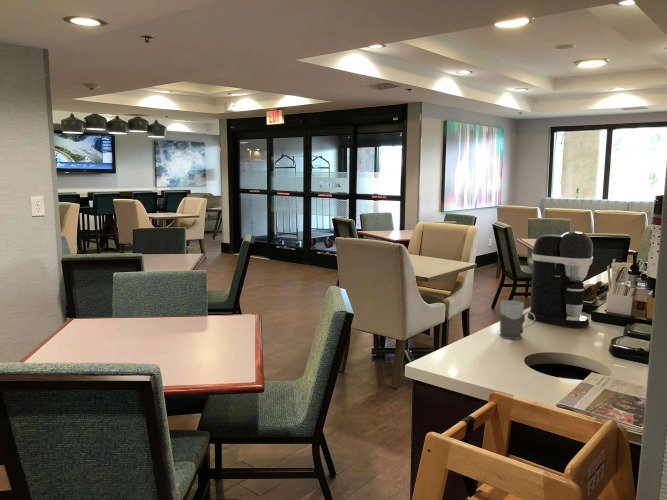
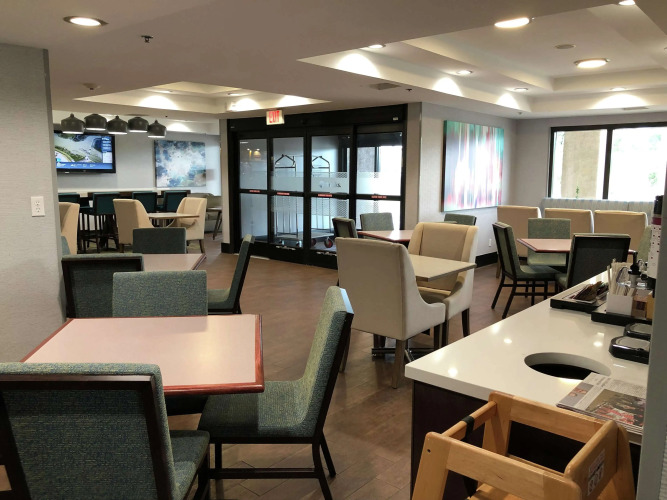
- mug [499,300,536,340]
- coffee maker [527,230,594,328]
